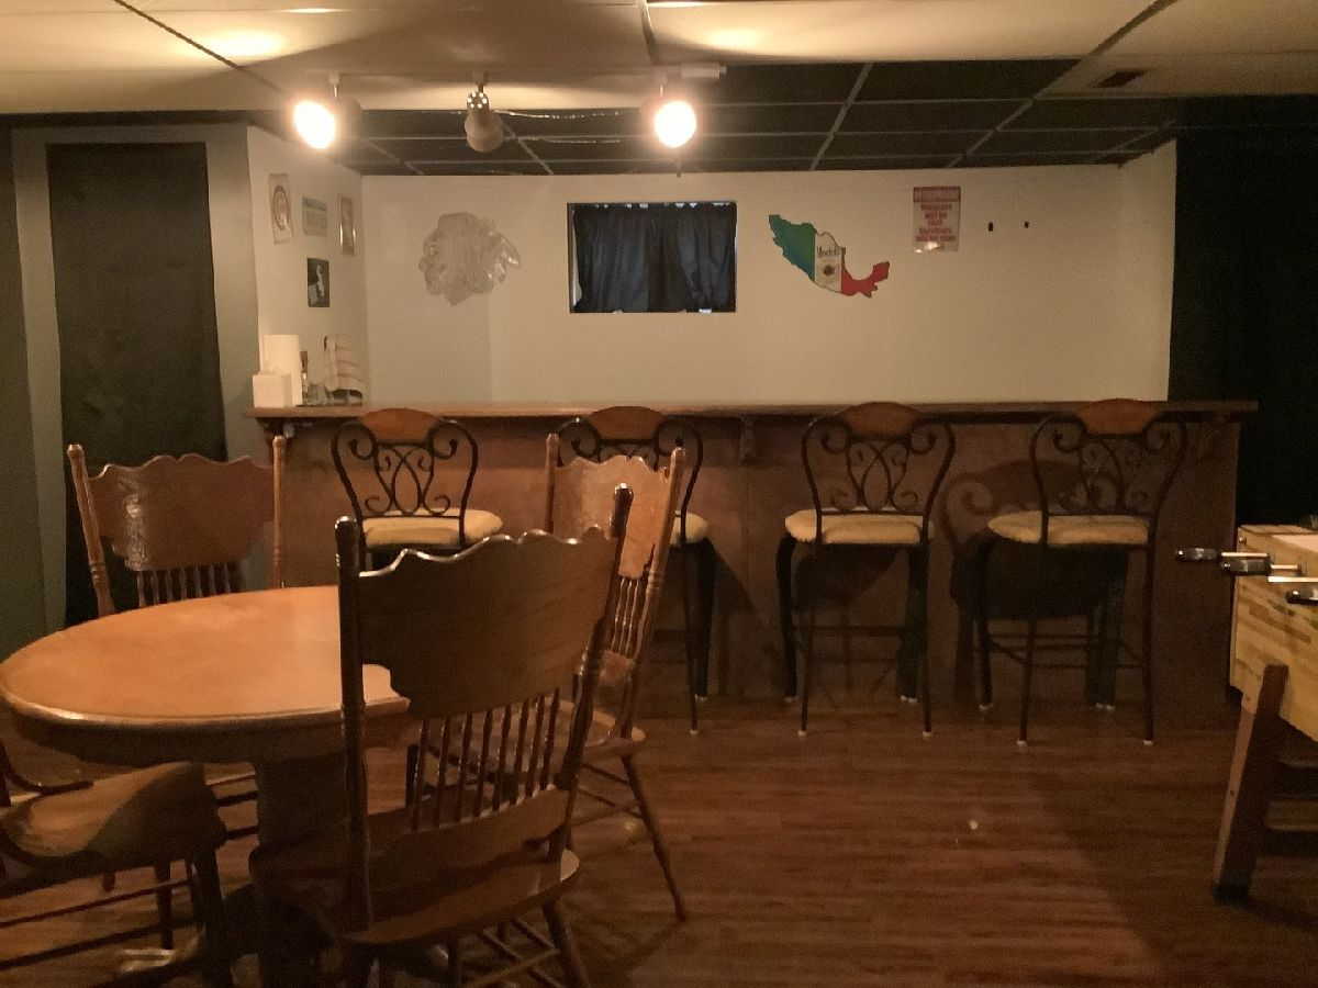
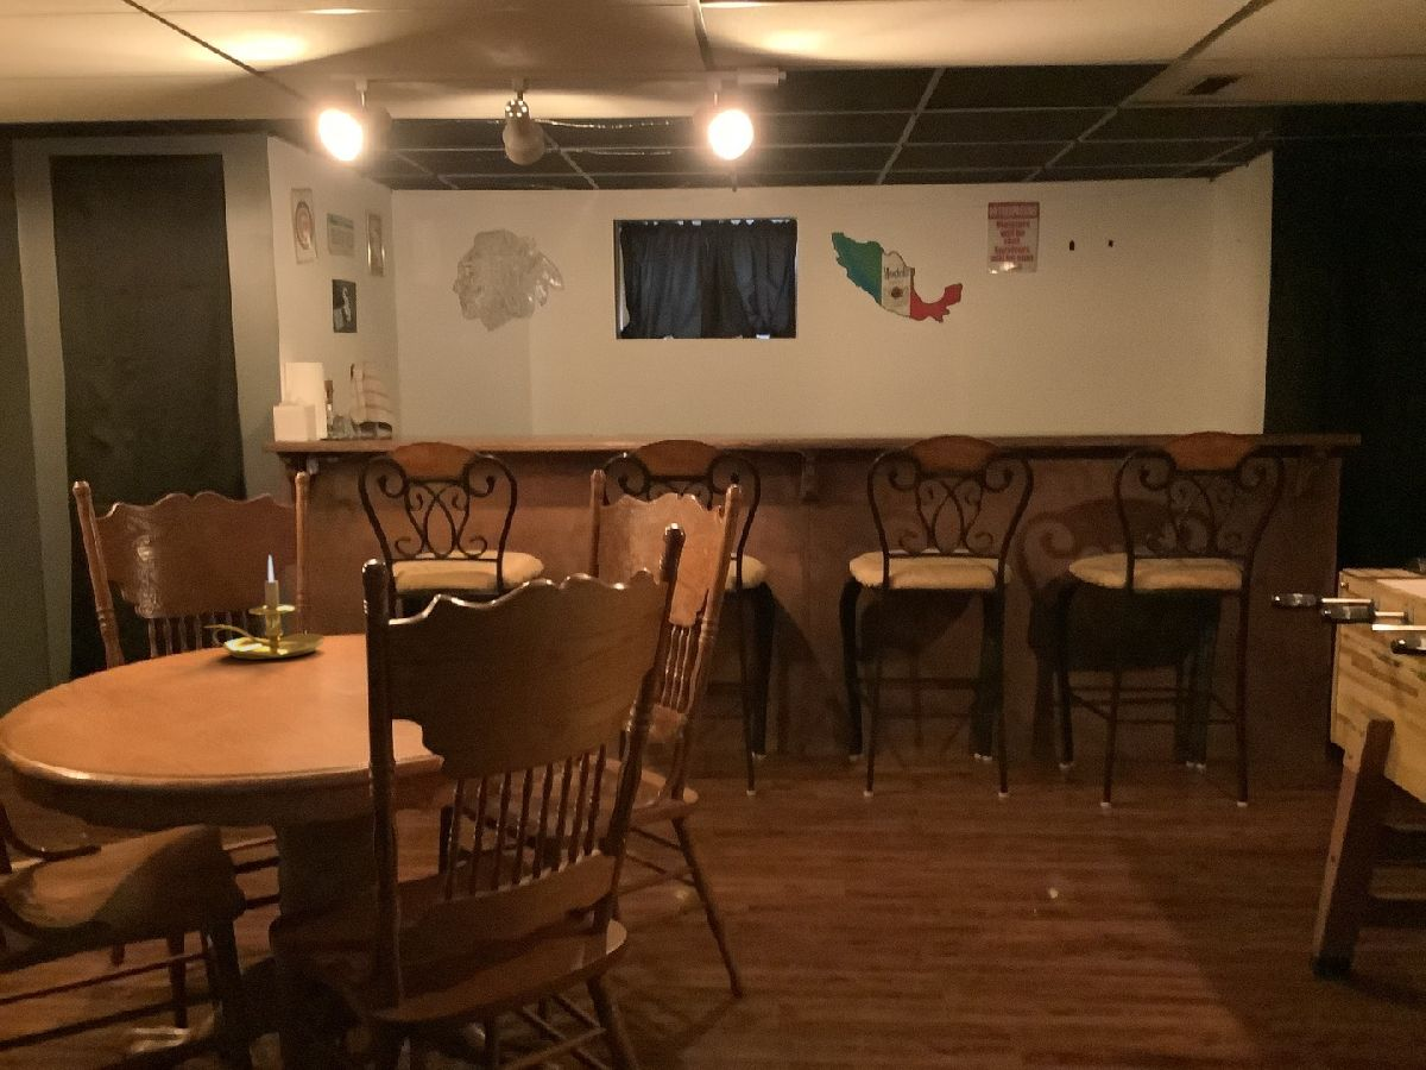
+ candle holder [203,554,326,661]
